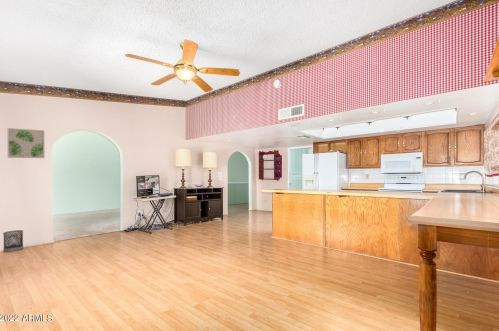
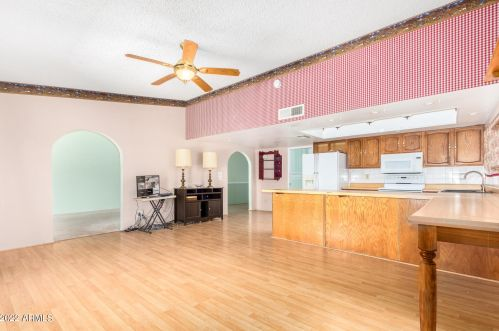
- wall art [7,127,46,159]
- wastebasket [2,229,24,253]
